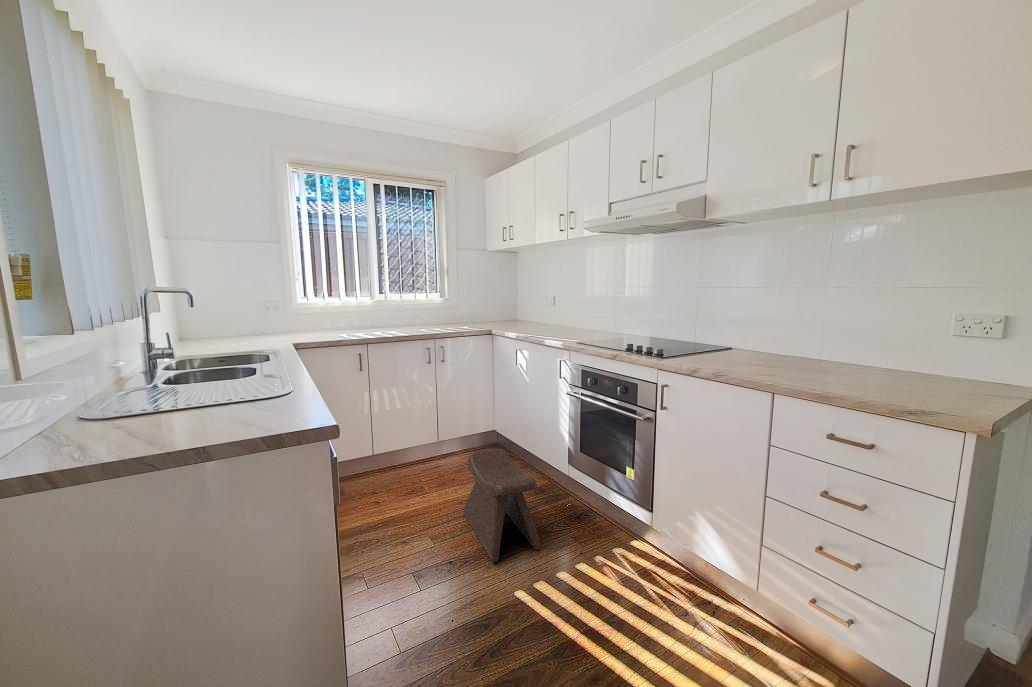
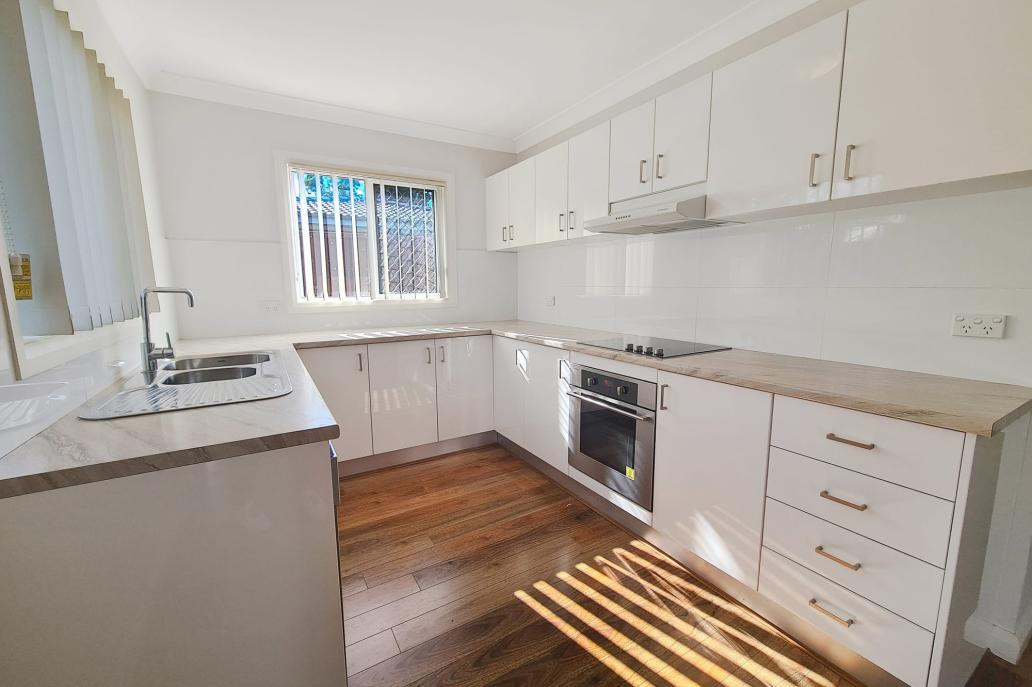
- stool [462,448,542,563]
